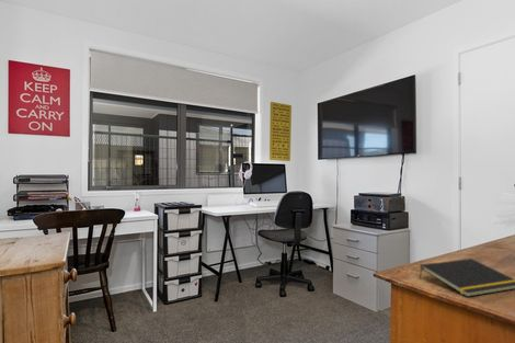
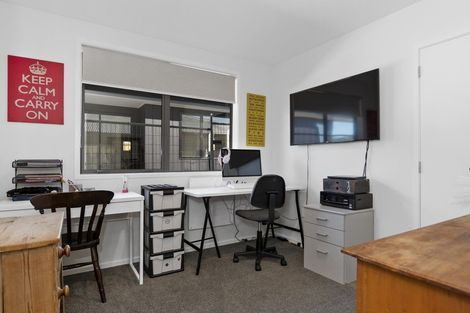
- notepad [419,258,515,298]
